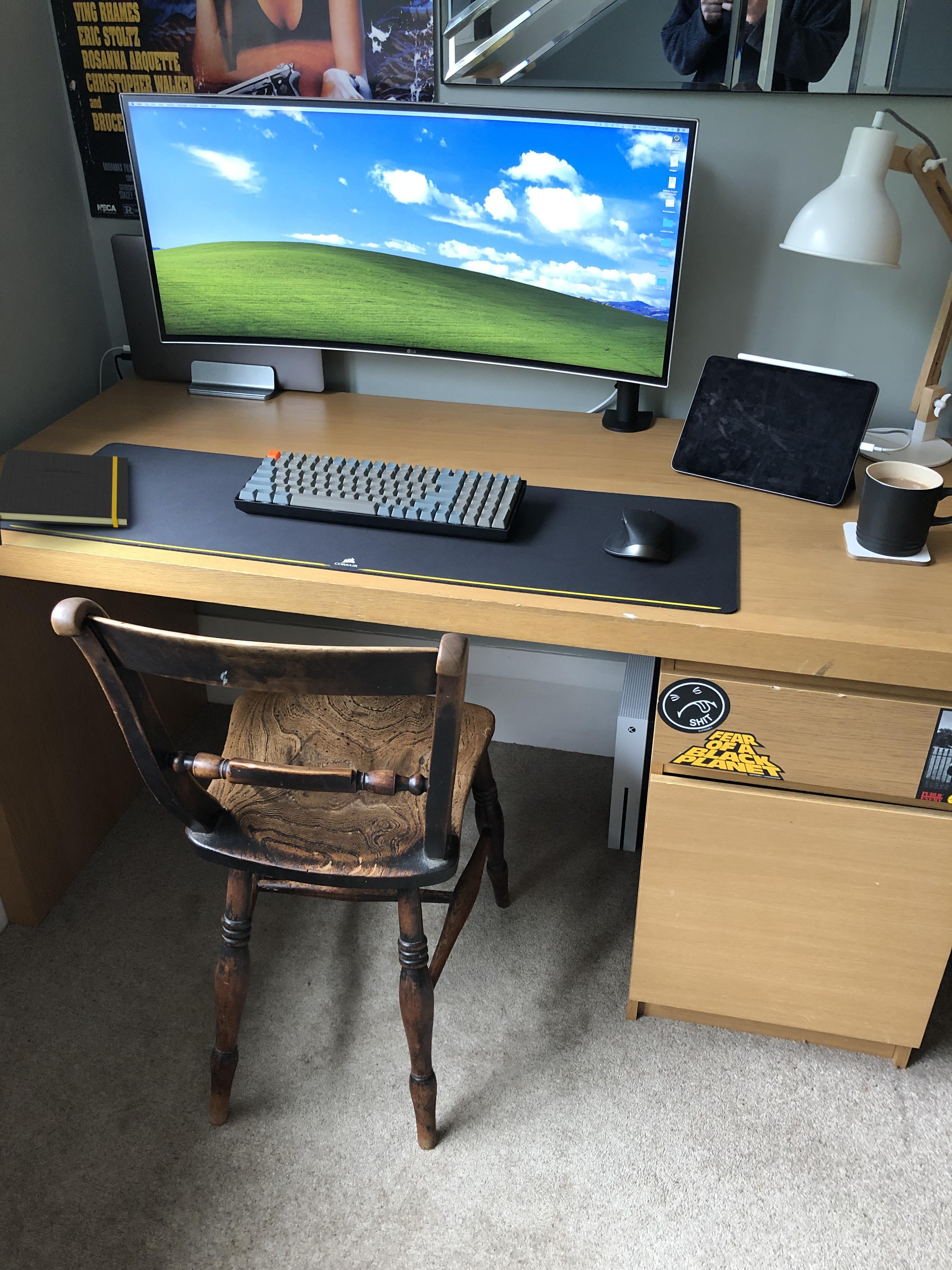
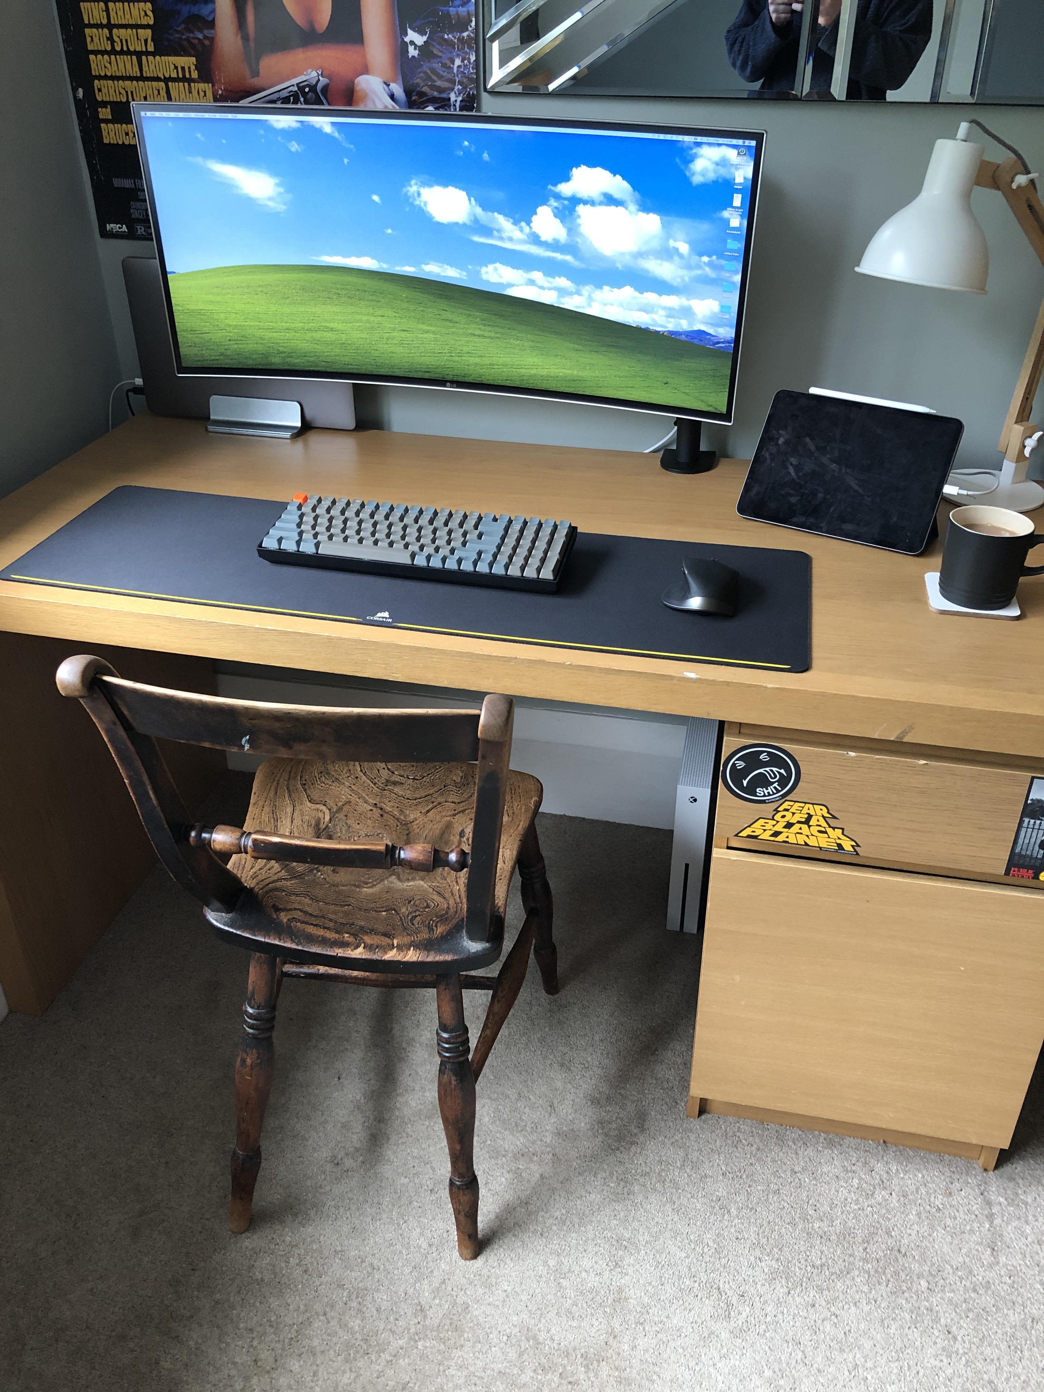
- notepad [0,449,129,546]
